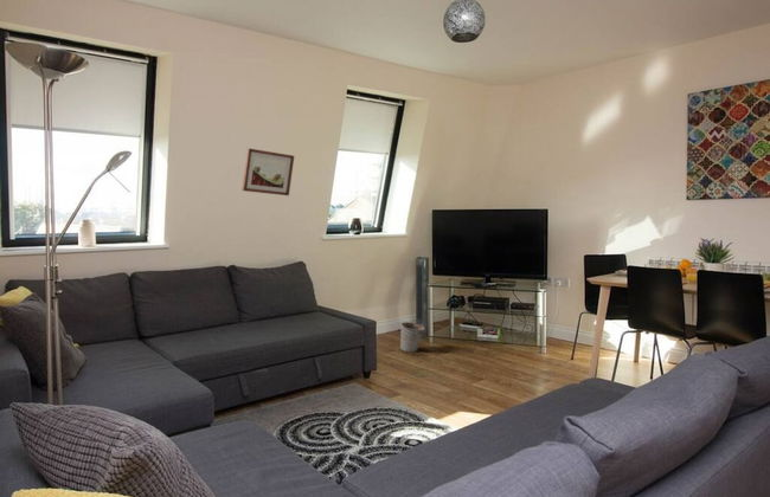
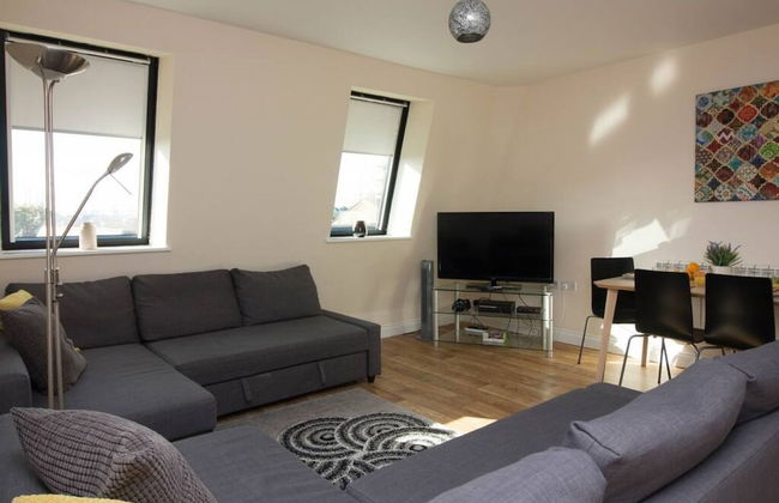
- bucket [399,321,426,354]
- wall art [240,147,295,196]
